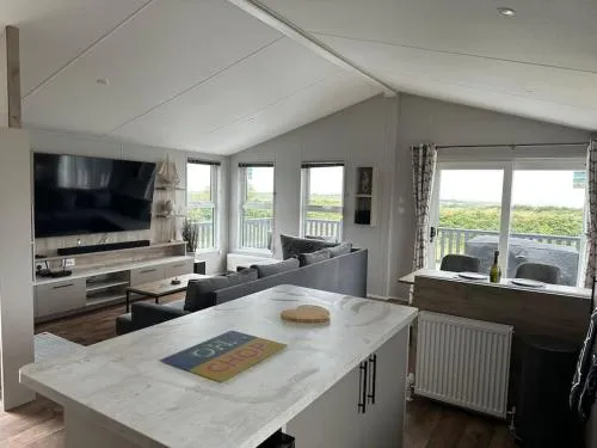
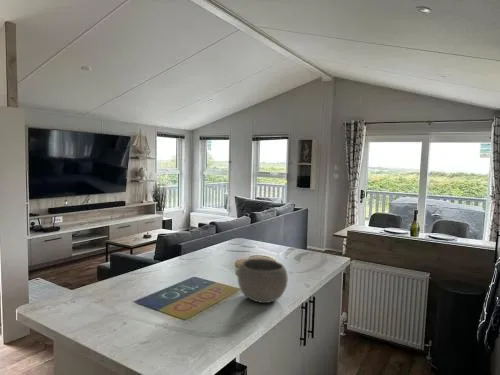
+ bowl [234,258,289,304]
